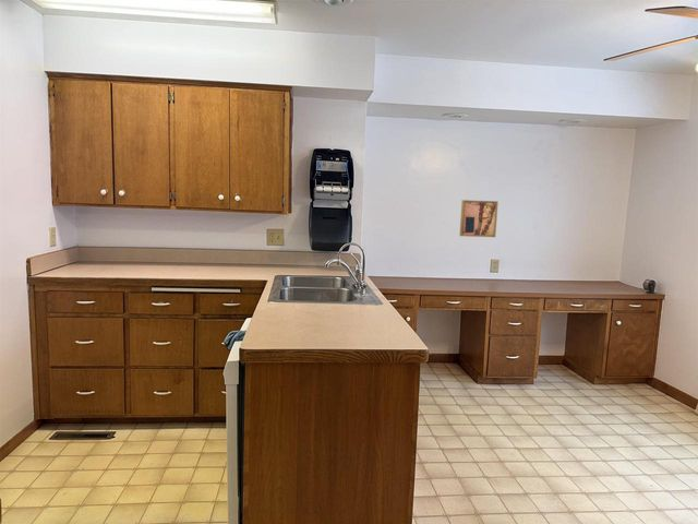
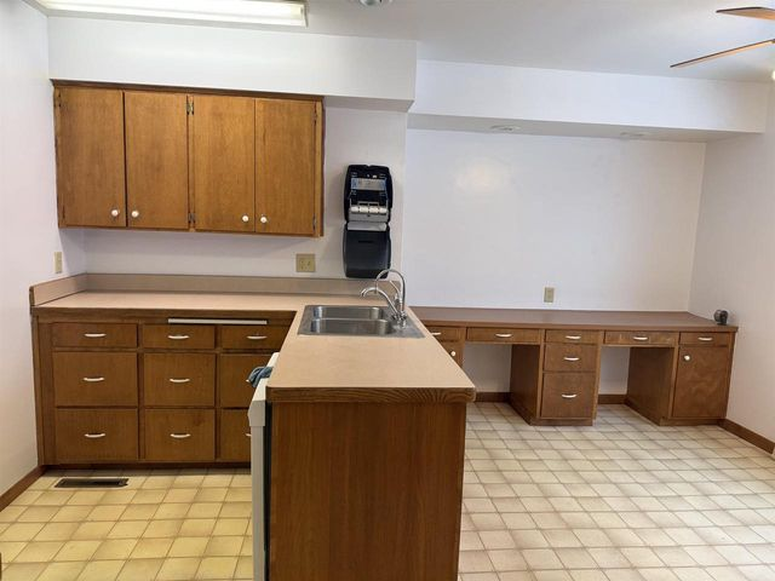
- wall art [459,199,500,238]
